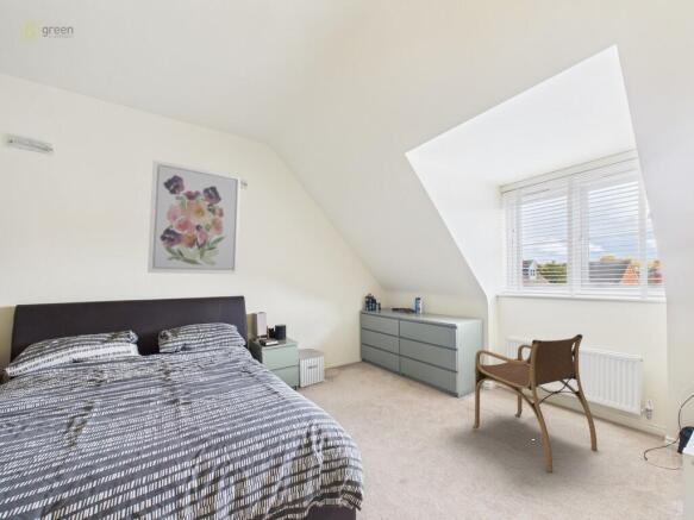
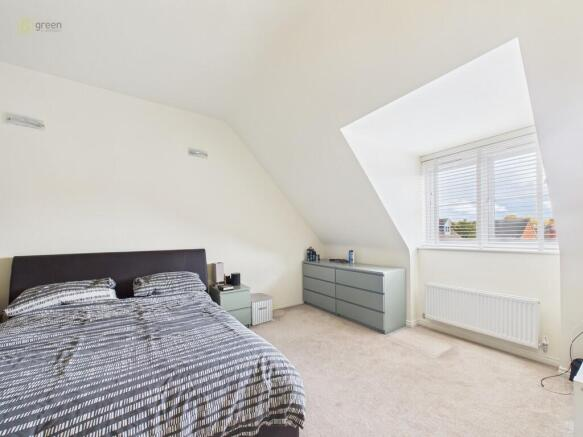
- wall art [146,158,242,275]
- armchair [471,333,599,474]
